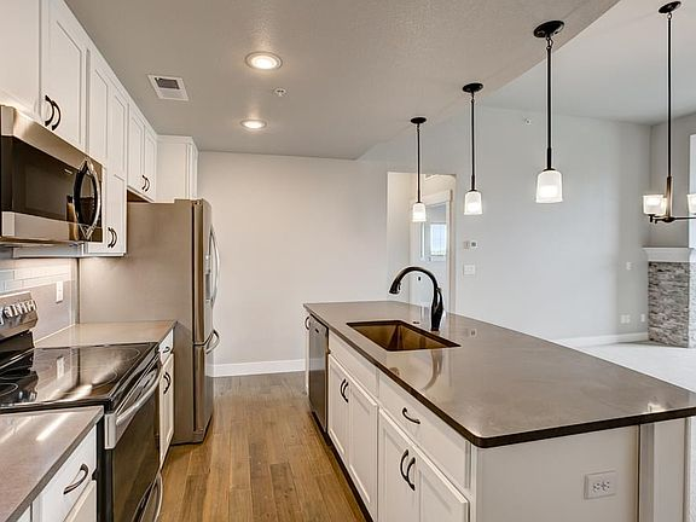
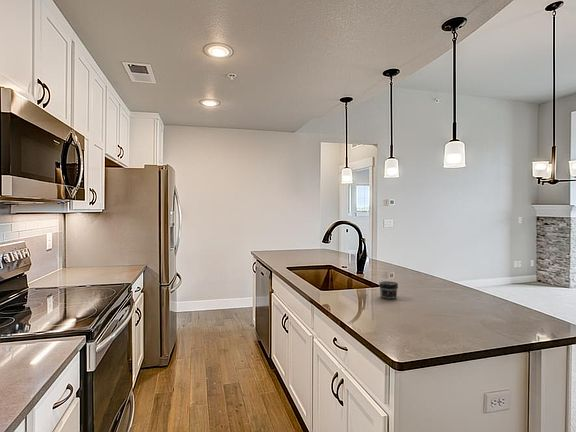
+ jar [378,280,399,300]
